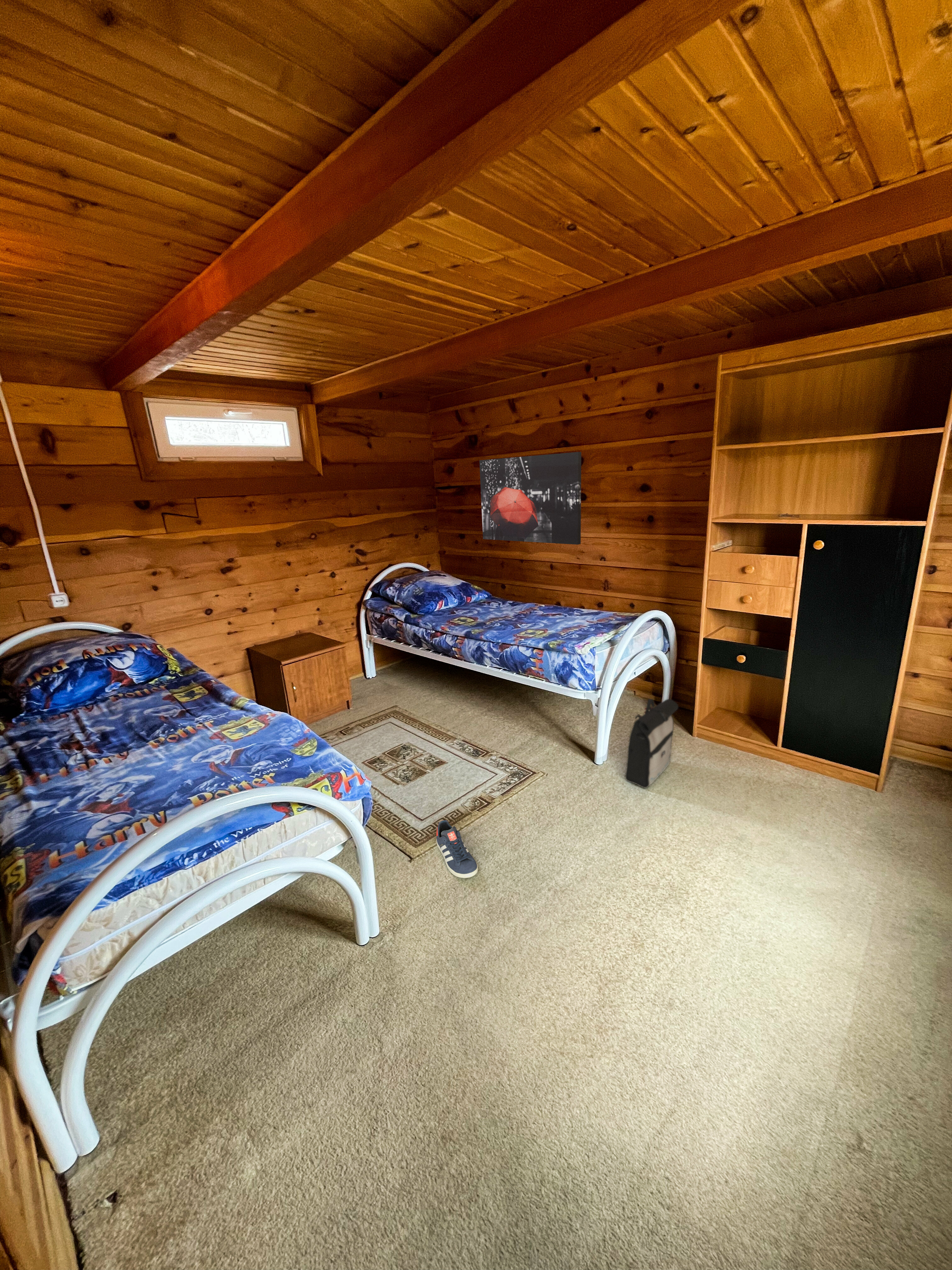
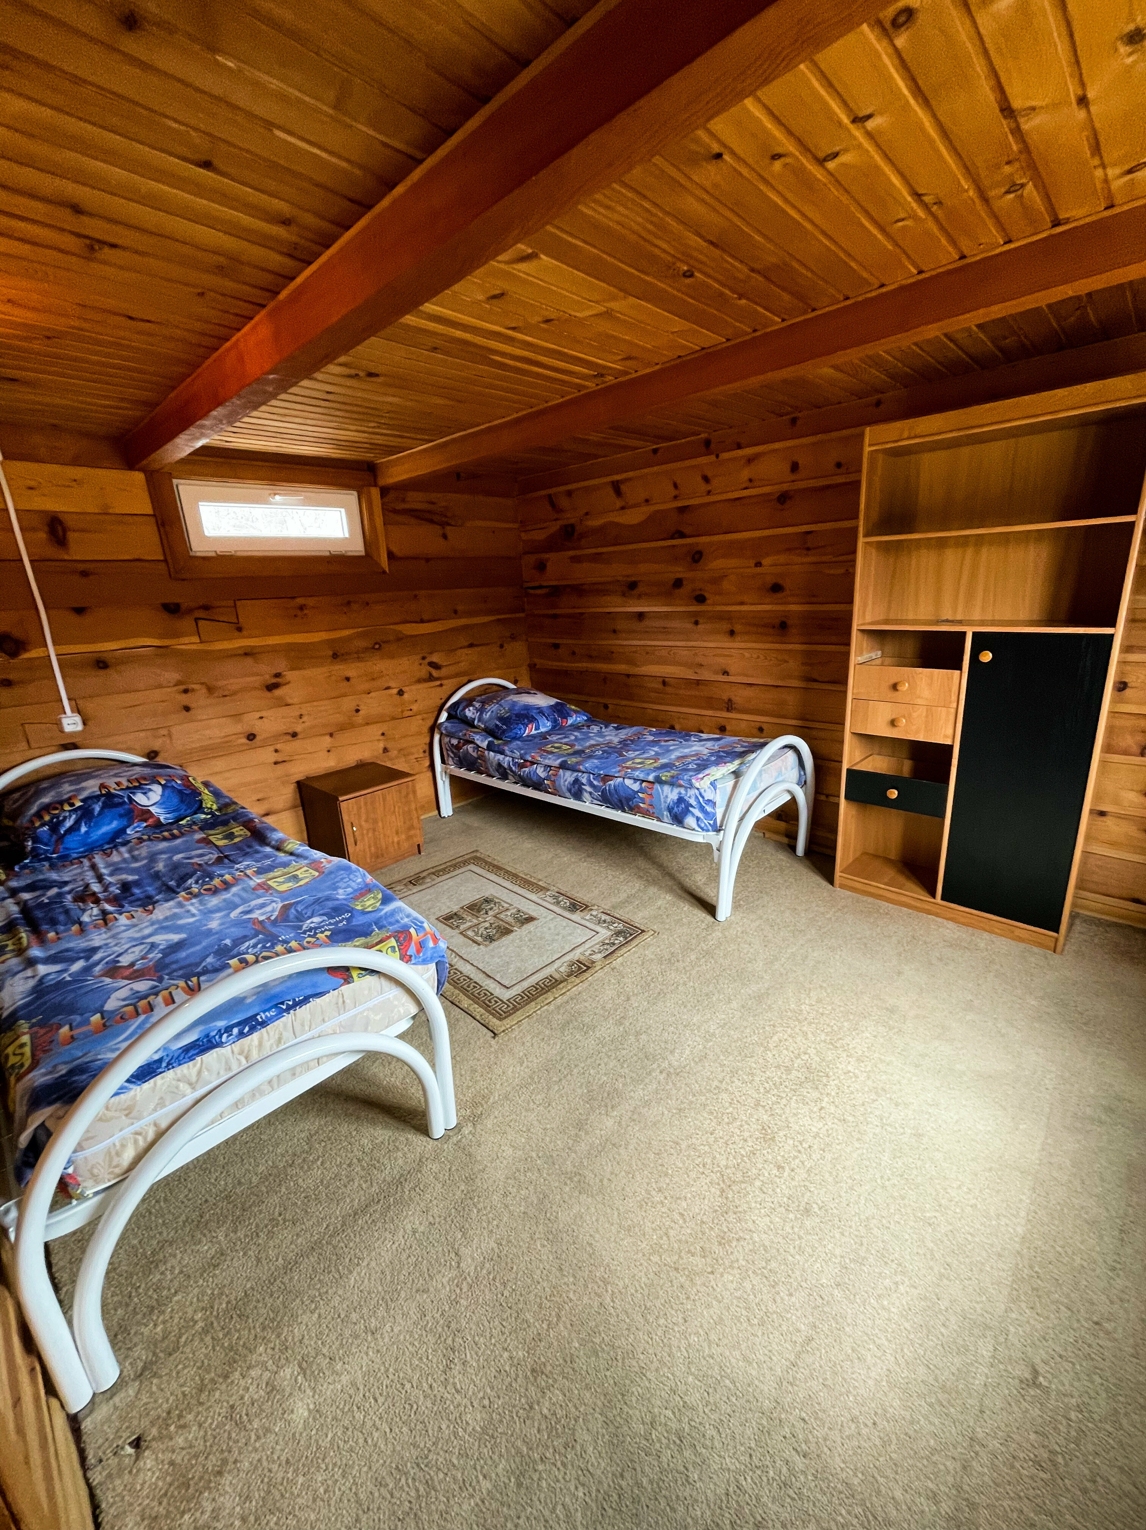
- sneaker [436,820,478,878]
- backpack [625,699,678,788]
- wall art [479,452,581,545]
